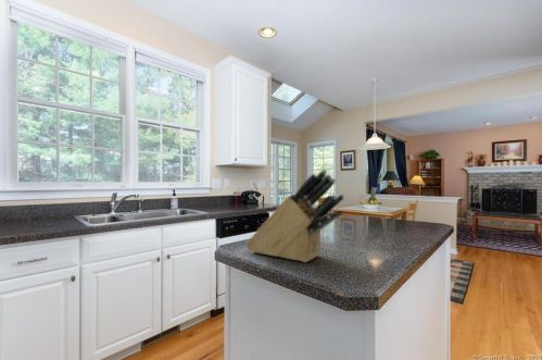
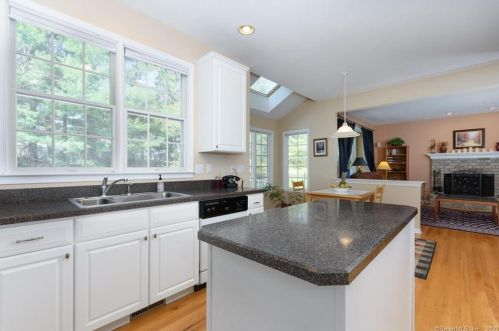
- knife block [244,169,345,263]
